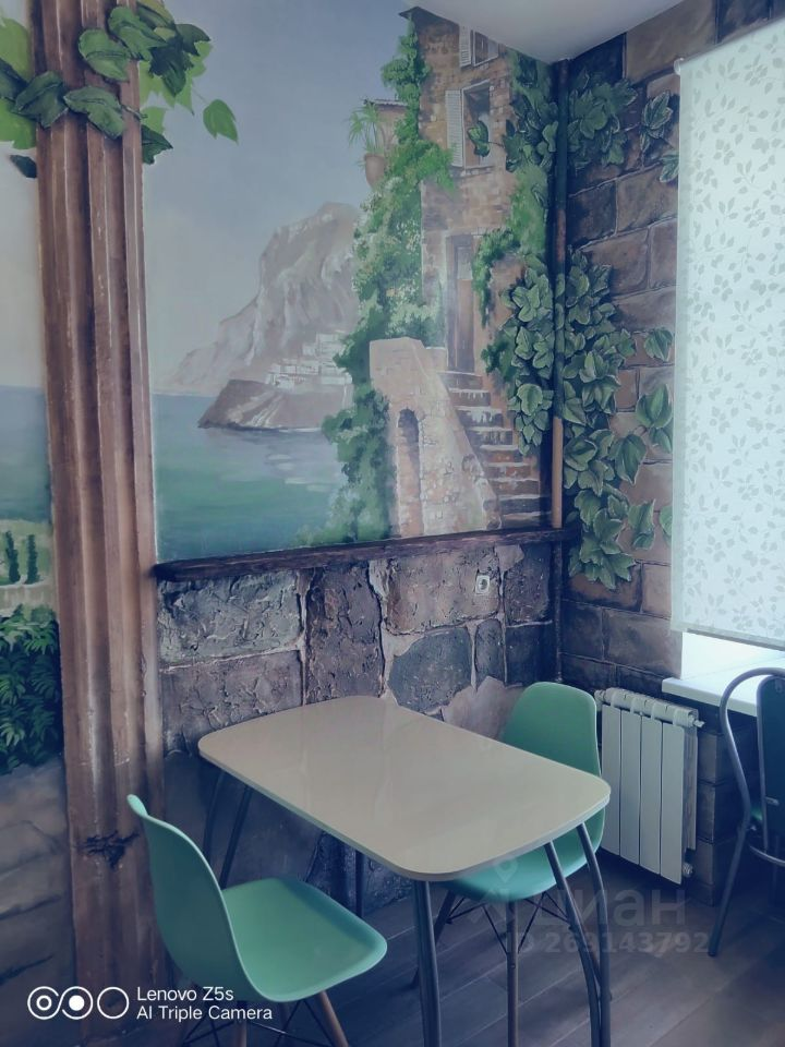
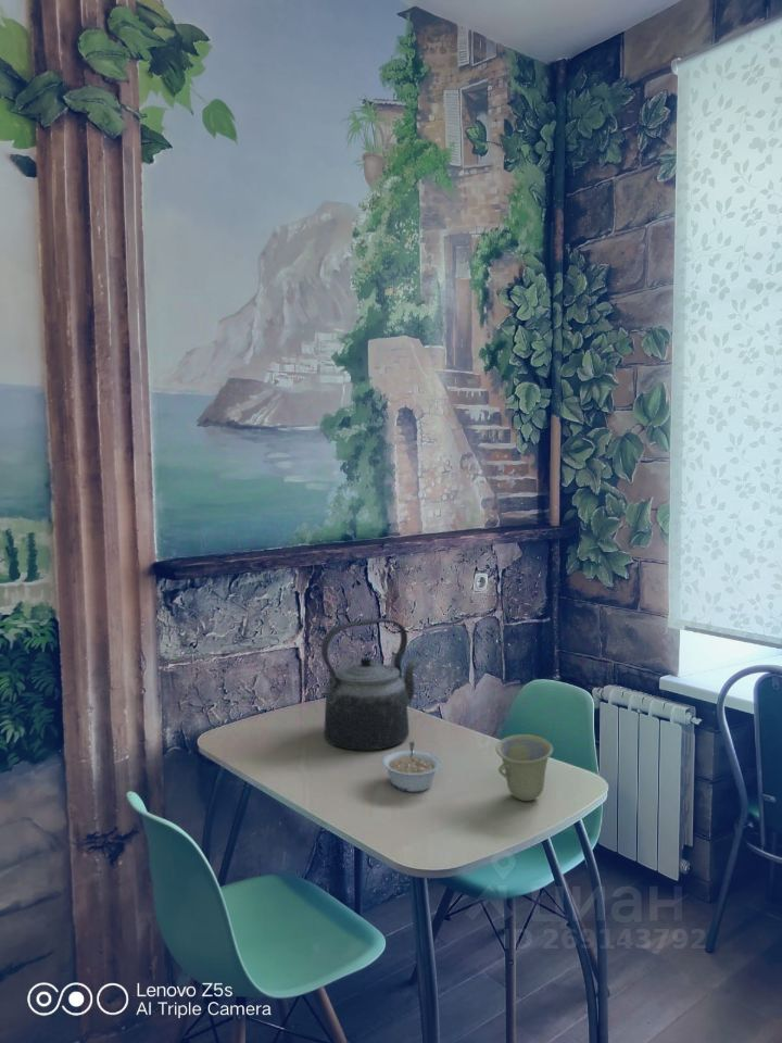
+ cup [495,733,554,802]
+ legume [381,741,441,793]
+ kettle [320,617,421,752]
